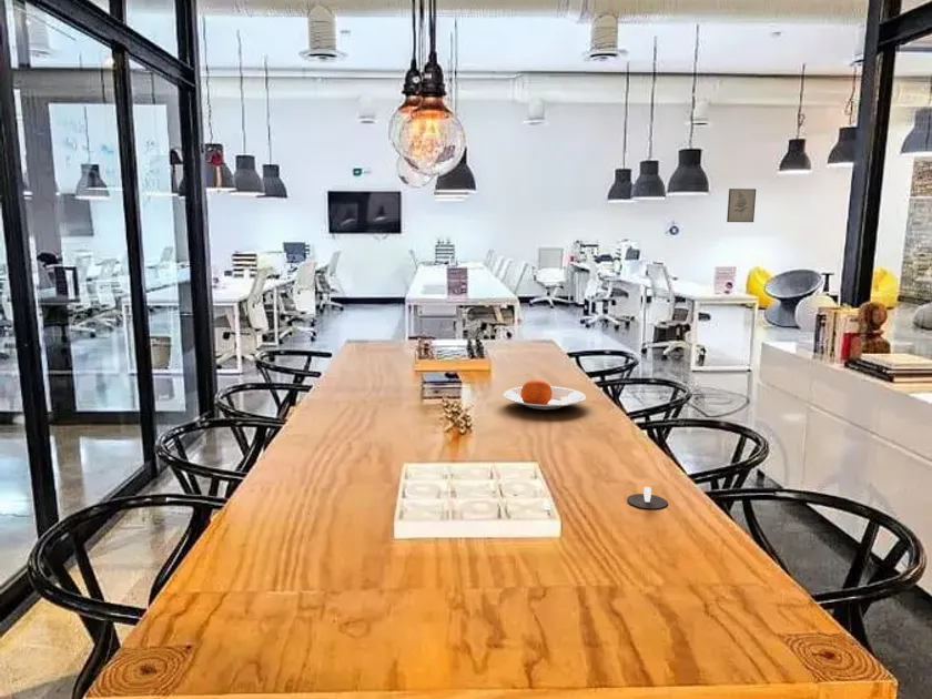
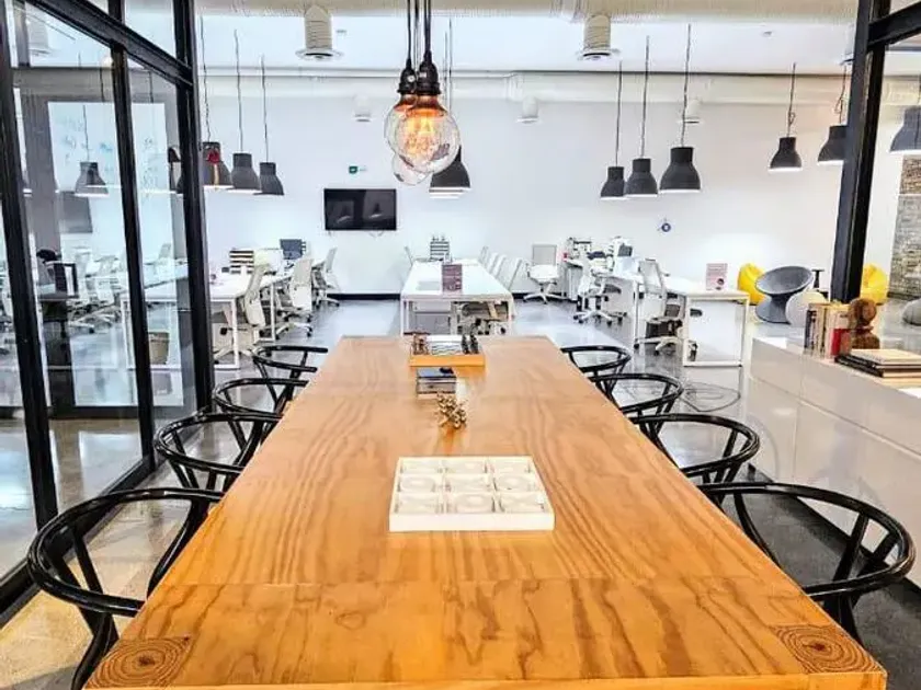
- plate [503,378,587,411]
- wall art [726,188,757,223]
- candle [626,486,669,509]
